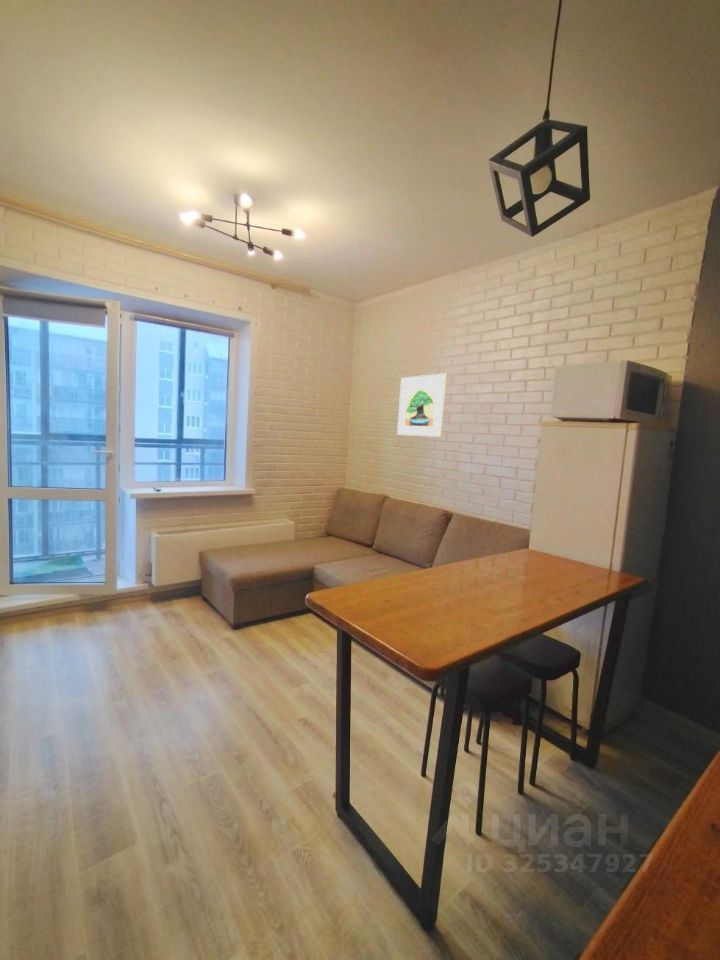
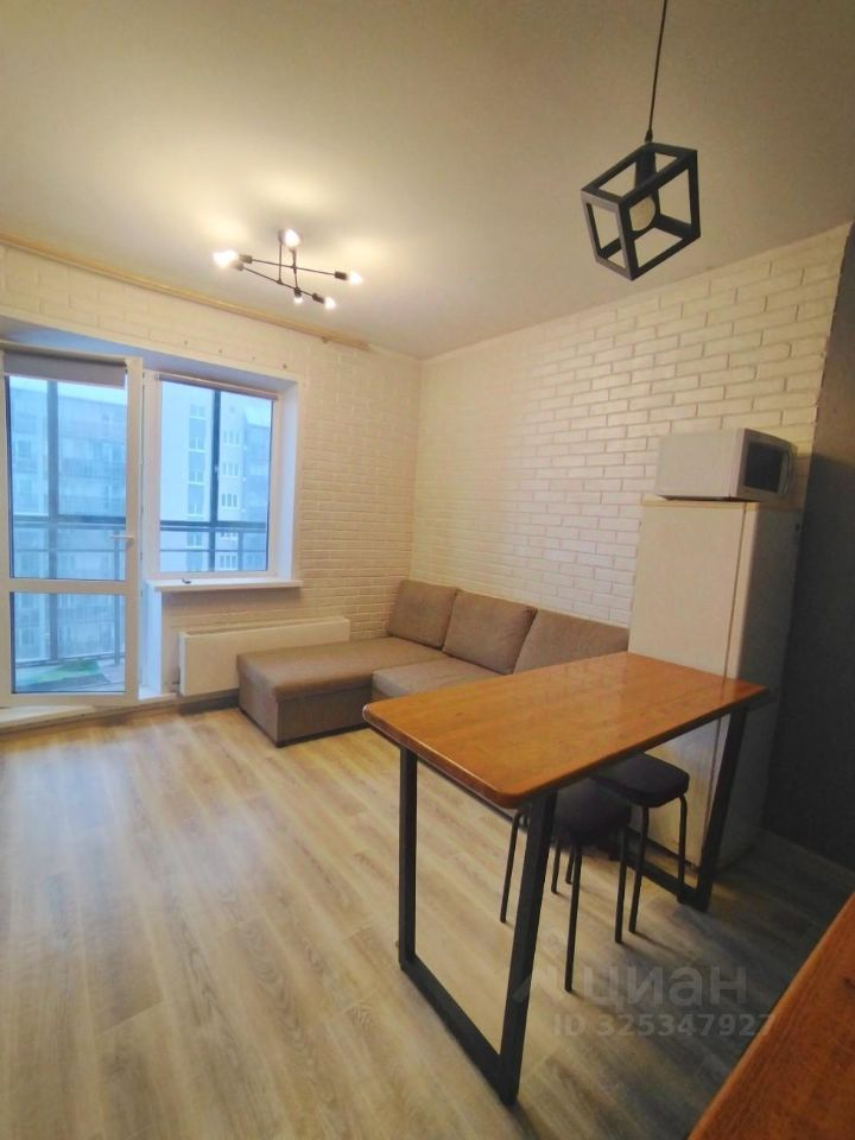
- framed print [396,372,447,438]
